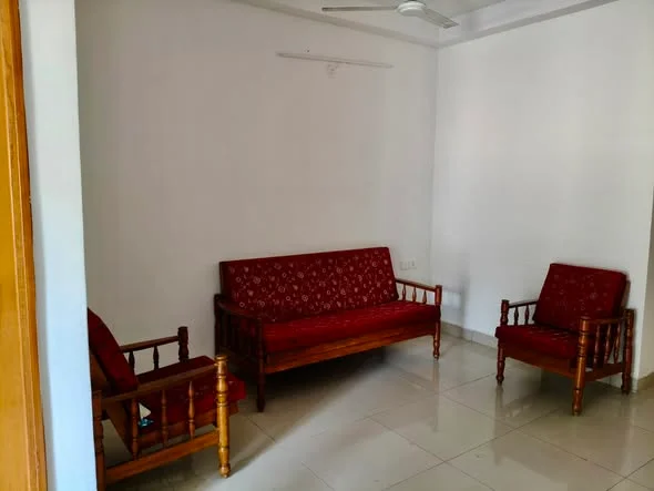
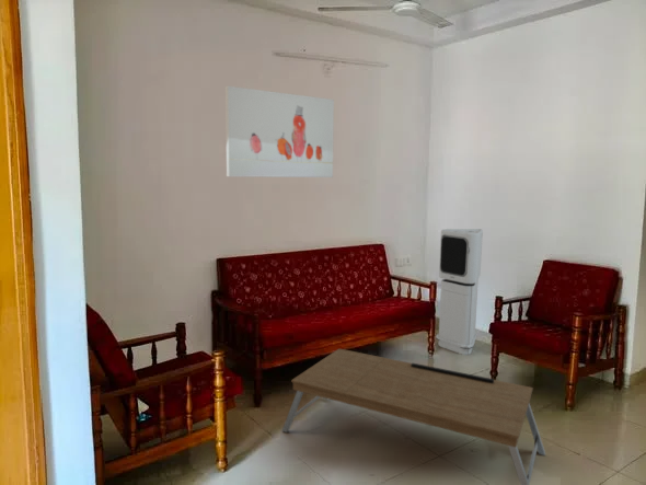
+ wall art [224,85,335,178]
+ air purifier [435,228,484,356]
+ coffee table [281,348,546,485]
